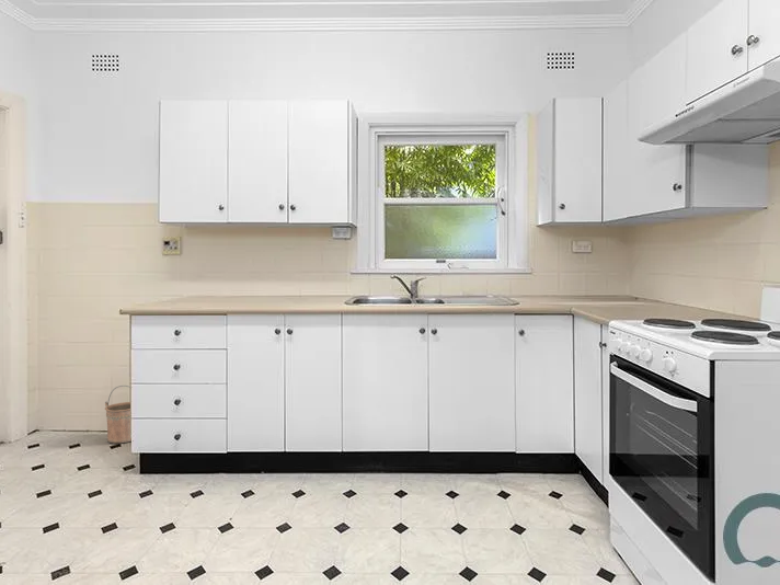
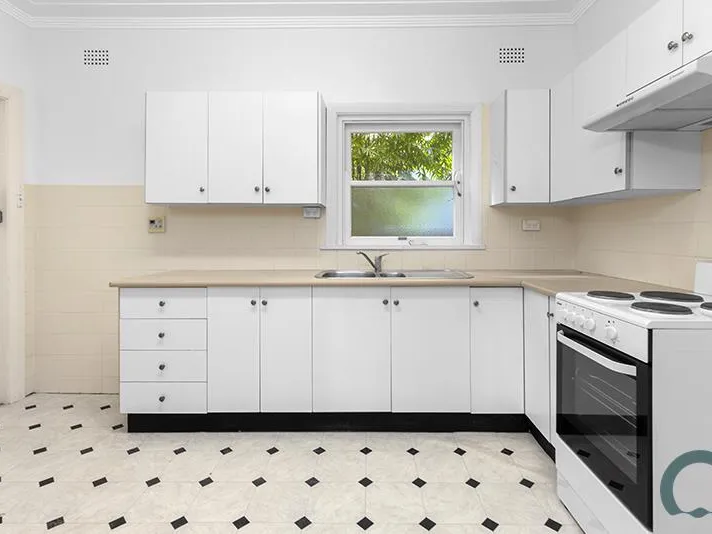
- bucket [104,385,133,445]
